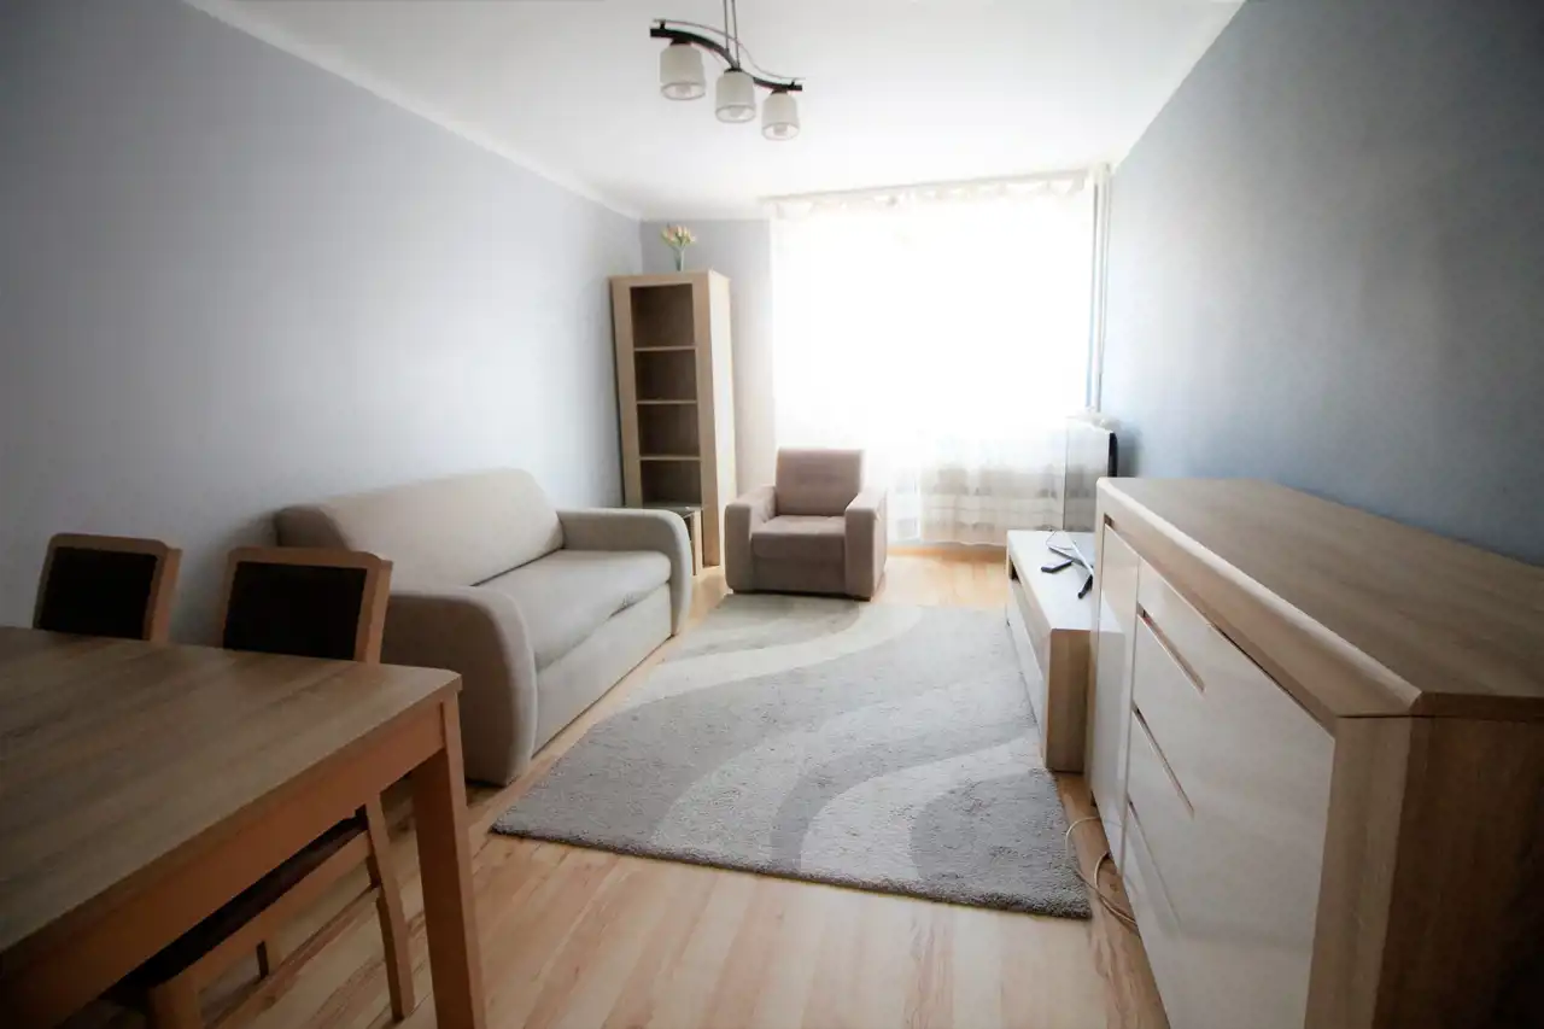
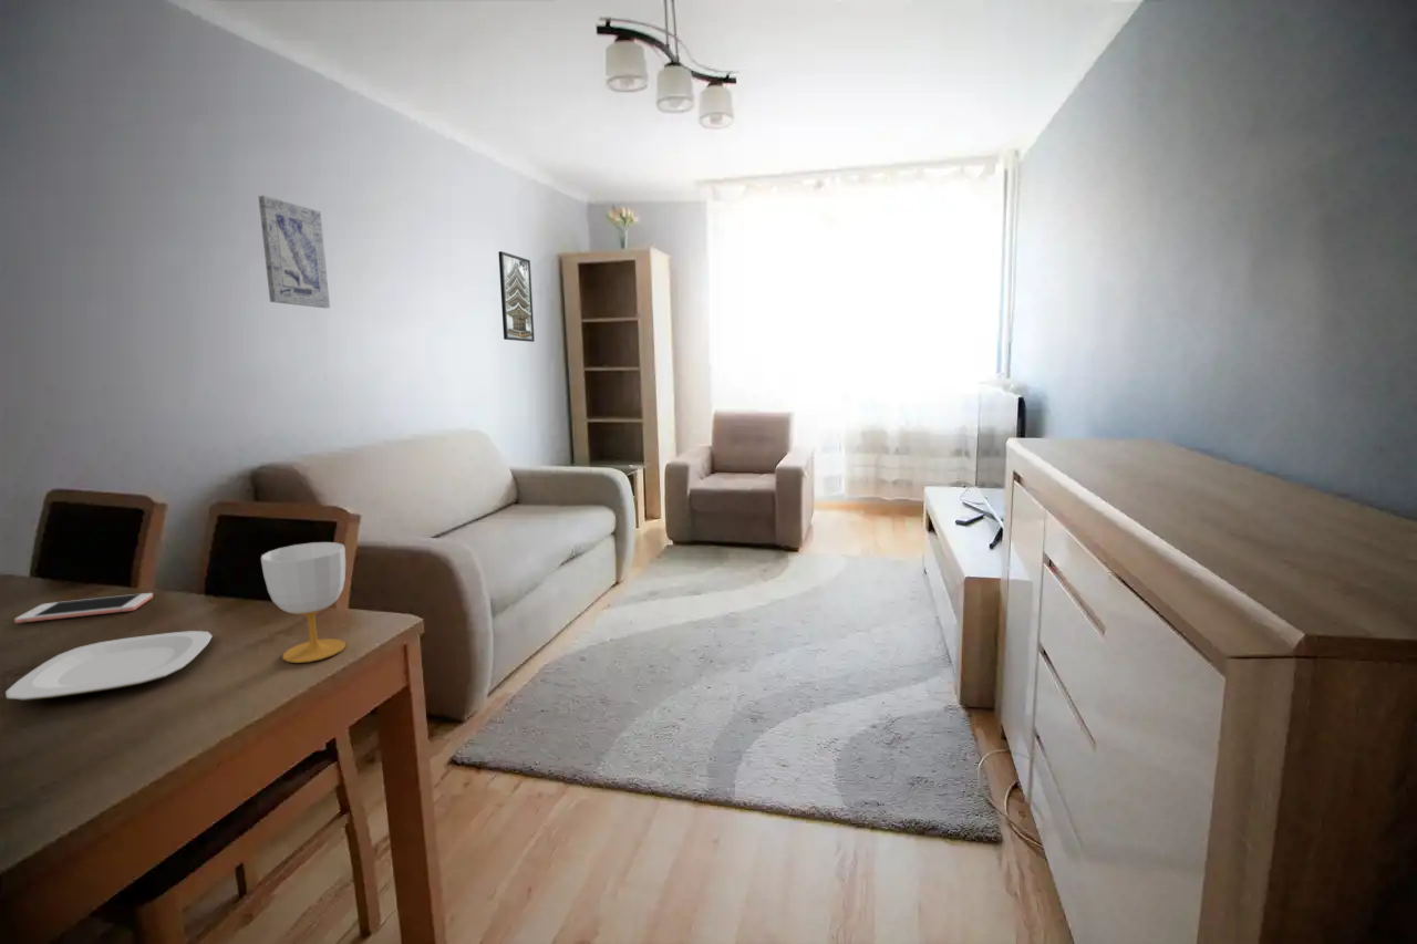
+ cell phone [13,592,154,624]
+ plate [4,630,214,702]
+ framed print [498,250,536,343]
+ cup [260,541,347,664]
+ wall art [257,195,331,309]
